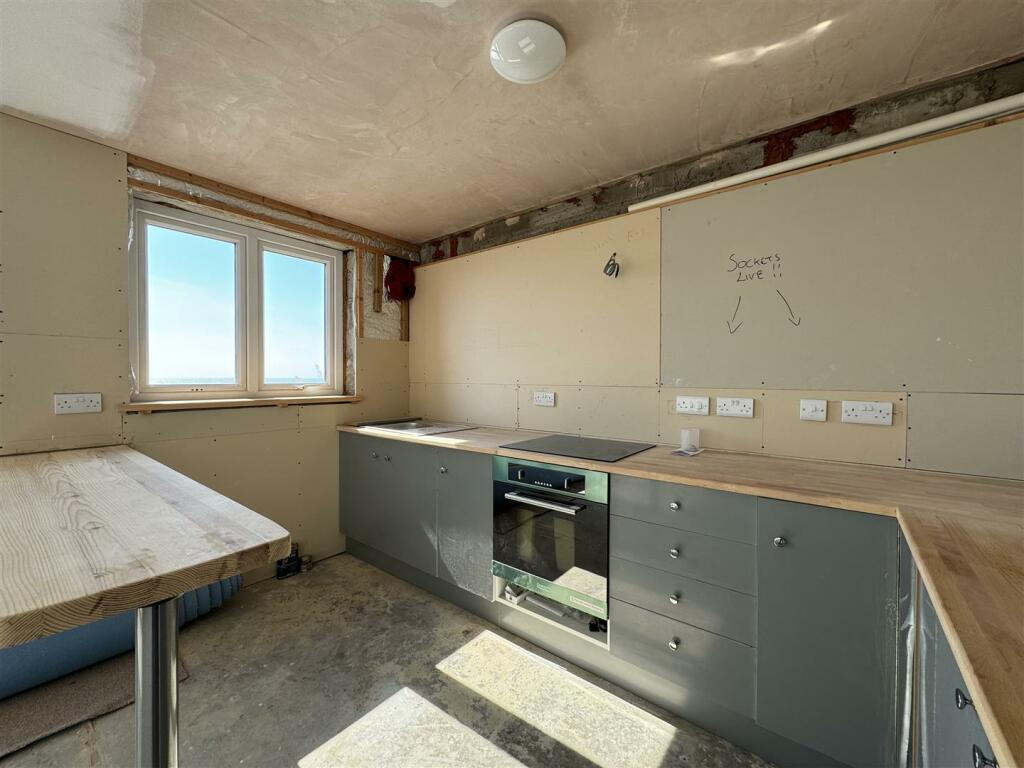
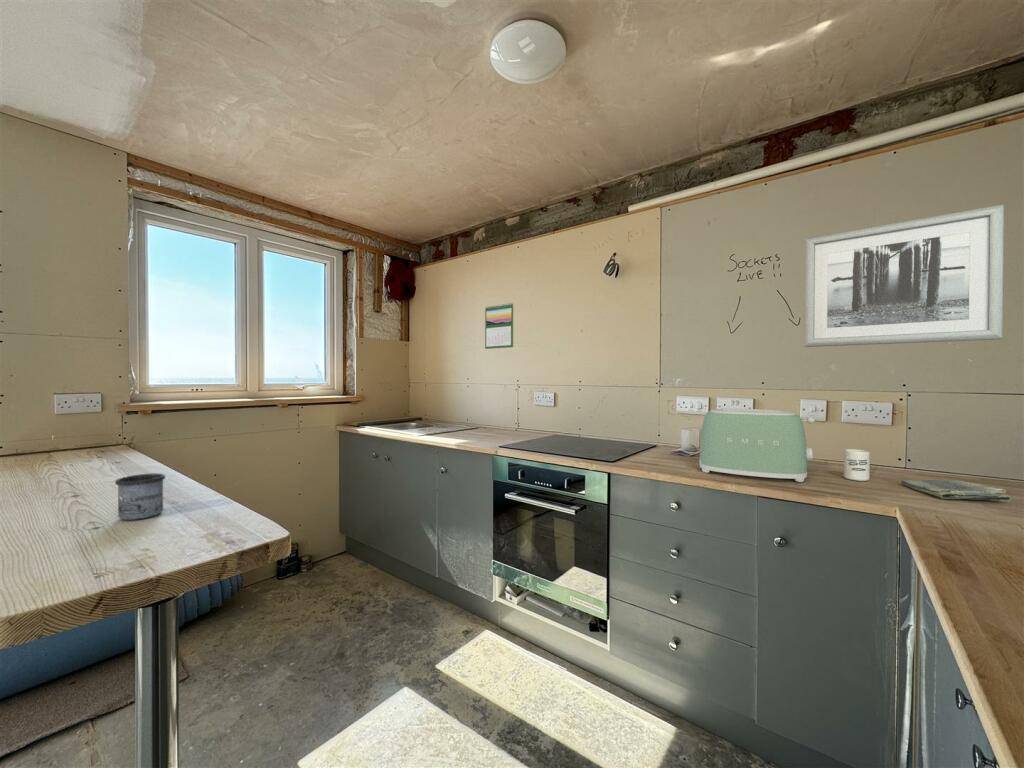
+ cup [843,448,871,482]
+ toaster [699,408,816,483]
+ calendar [484,302,514,350]
+ dish towel [900,479,1012,503]
+ wall art [803,203,1005,348]
+ mug [114,473,166,521]
